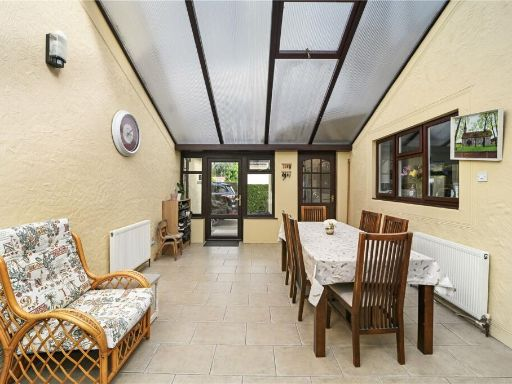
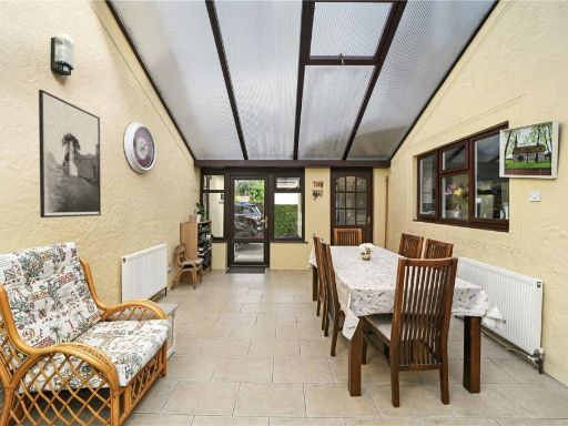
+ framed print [38,89,102,219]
